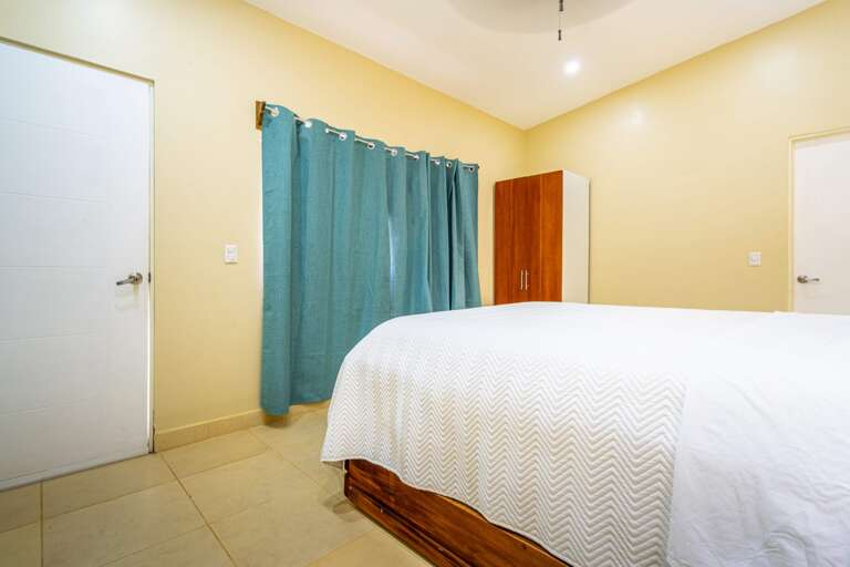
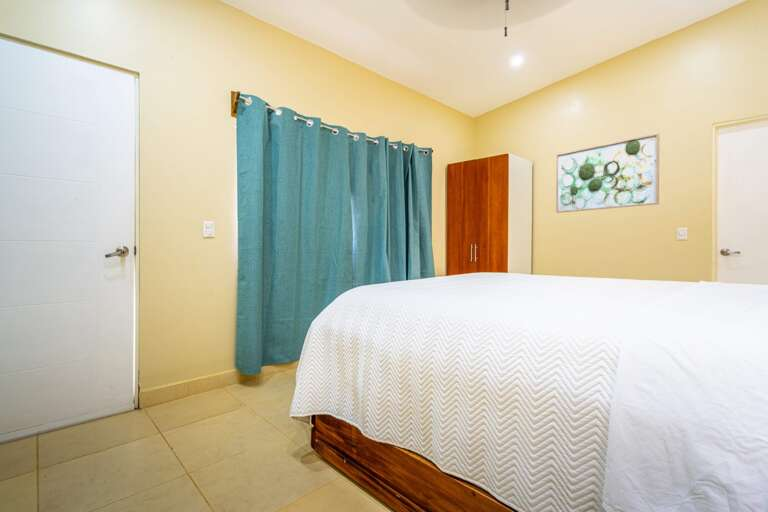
+ wall art [555,132,660,214]
